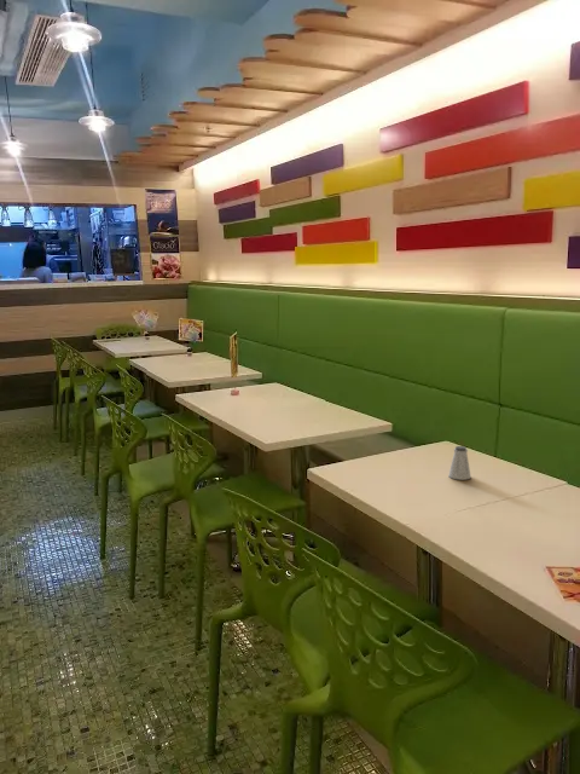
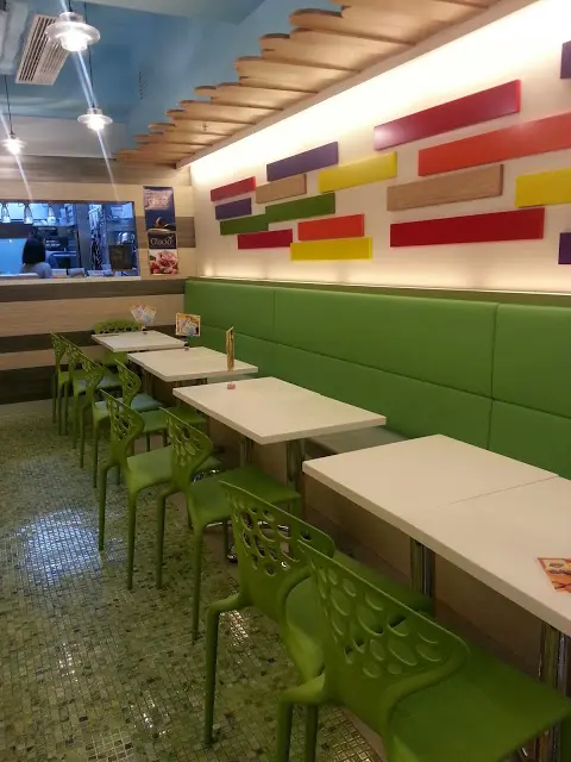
- saltshaker [447,445,472,481]
